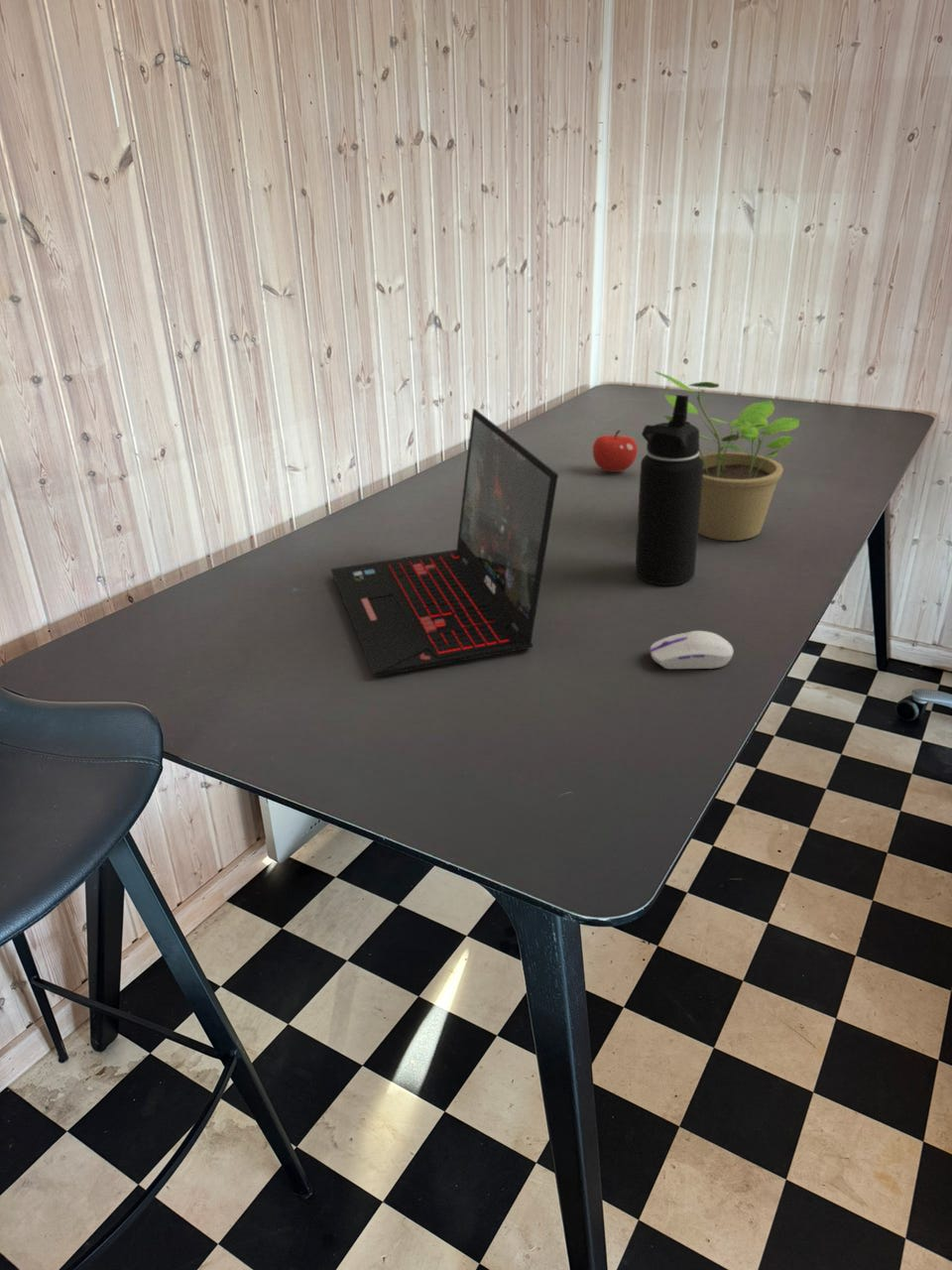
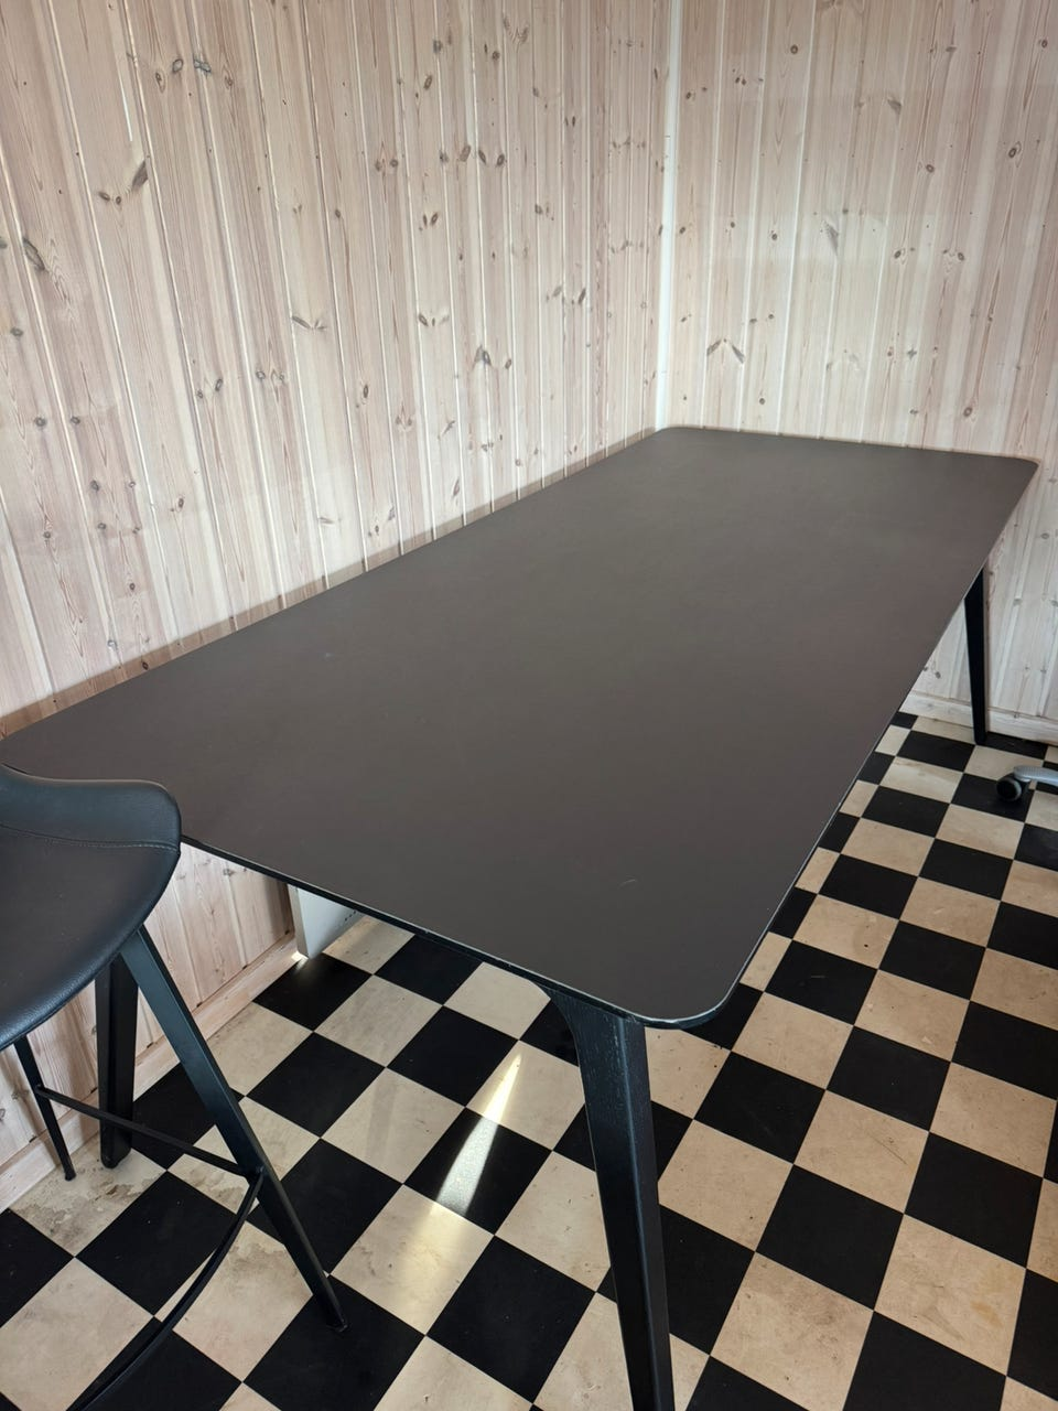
- fruit [592,430,639,473]
- computer mouse [649,630,735,670]
- laptop [330,408,559,678]
- potted plant [654,370,800,542]
- water bottle [635,394,703,586]
